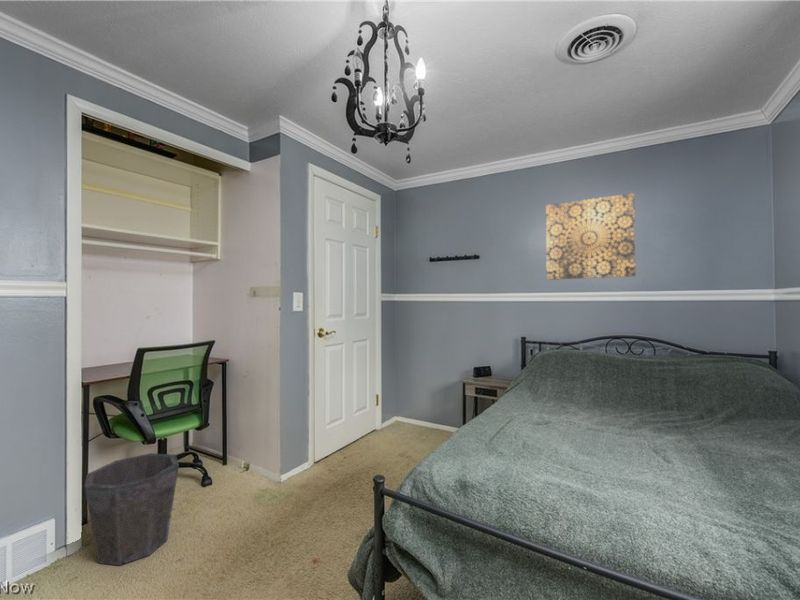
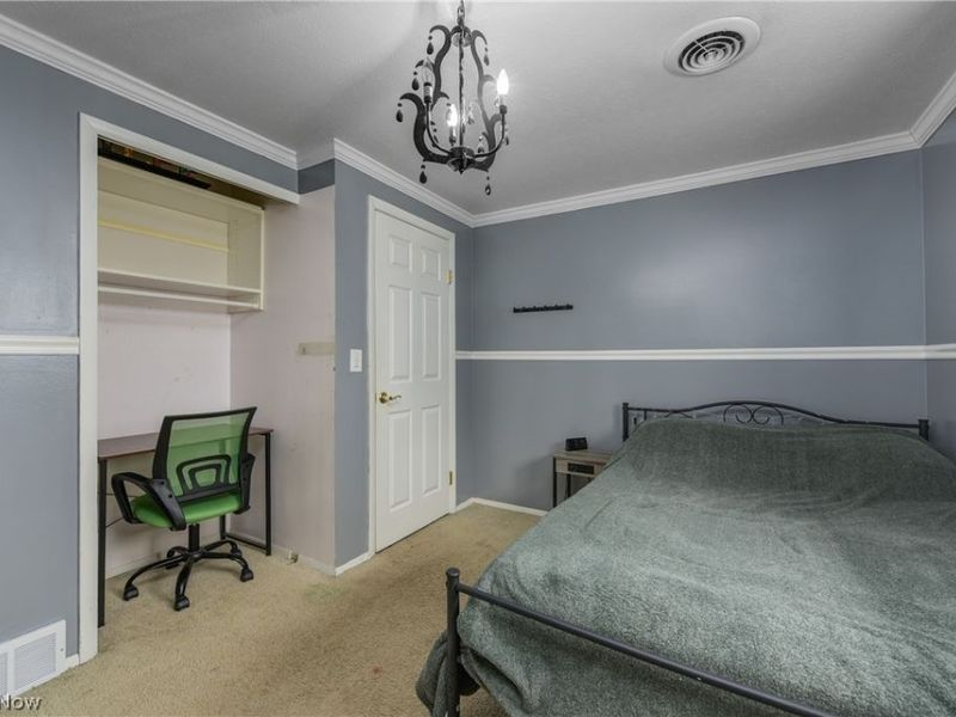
- wall art [545,192,636,281]
- waste bin [83,452,180,566]
